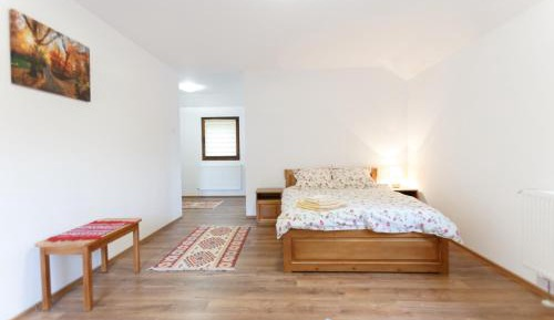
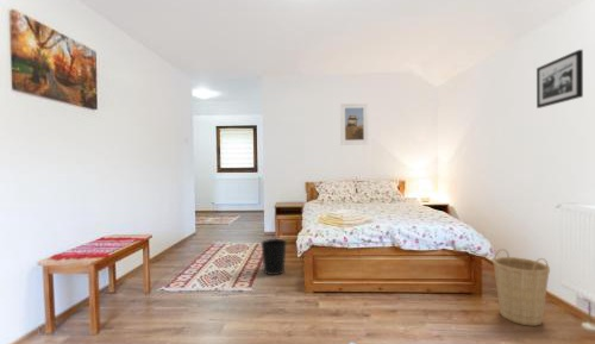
+ wastebasket [259,238,288,276]
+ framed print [339,102,370,146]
+ picture frame [536,49,584,110]
+ basket [493,248,551,327]
